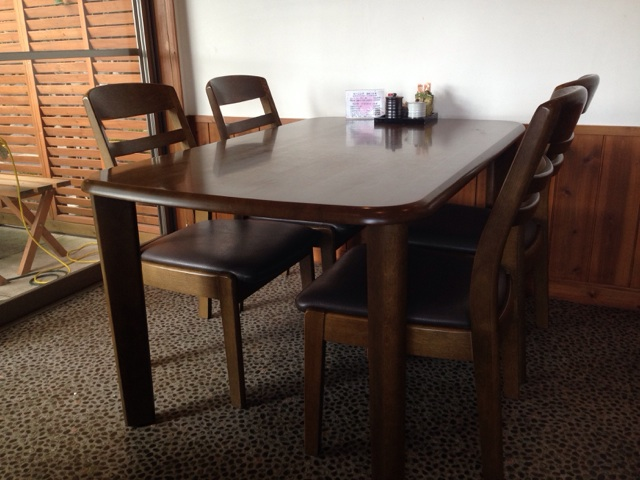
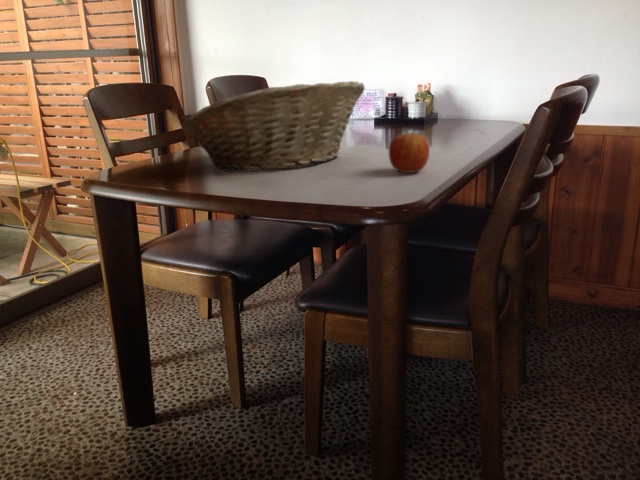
+ fruit basket [181,80,366,172]
+ apple [388,128,430,174]
